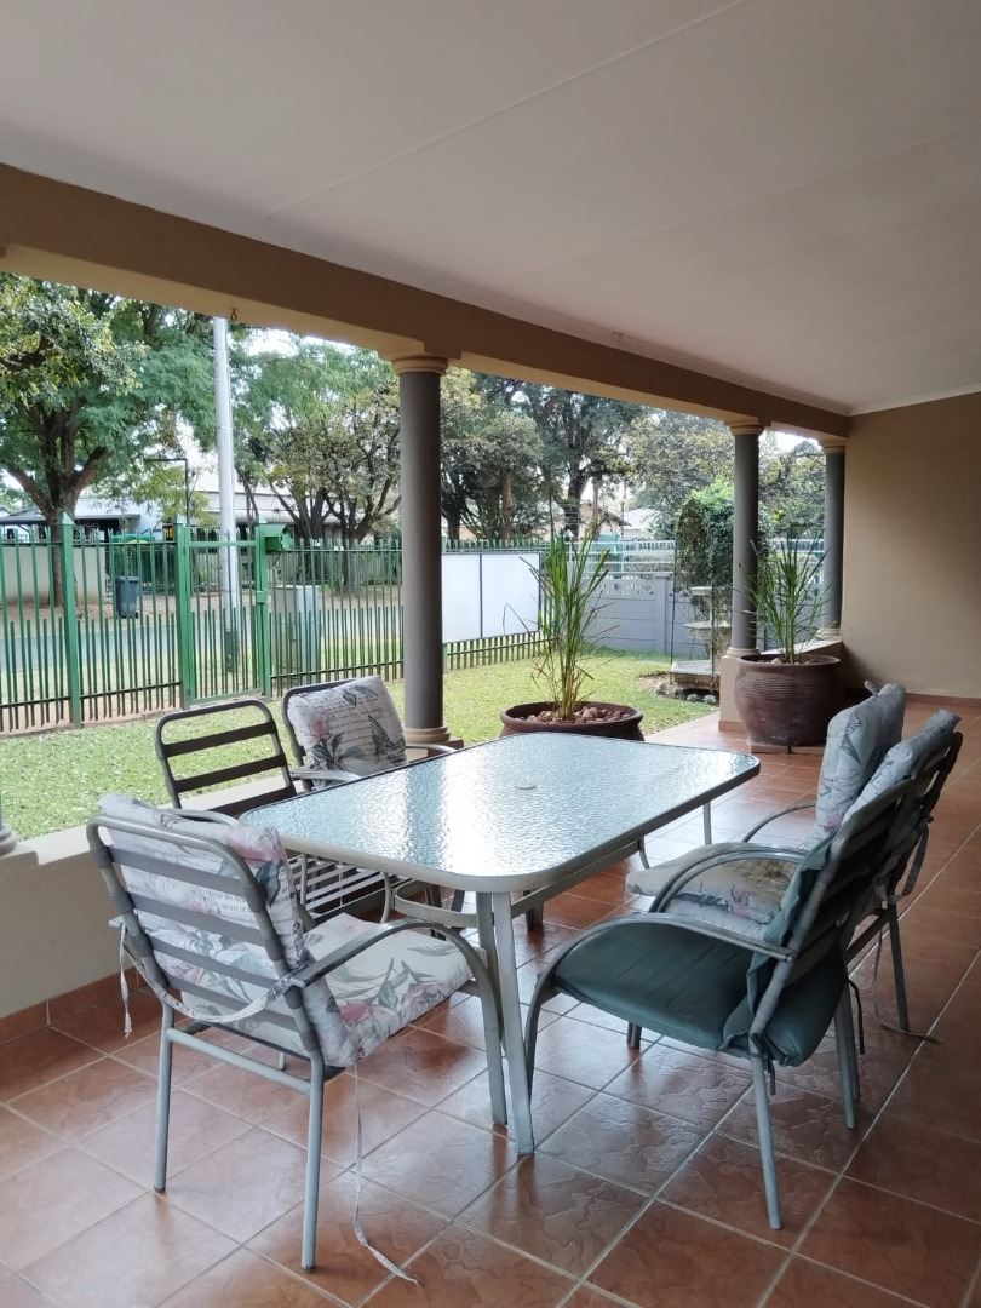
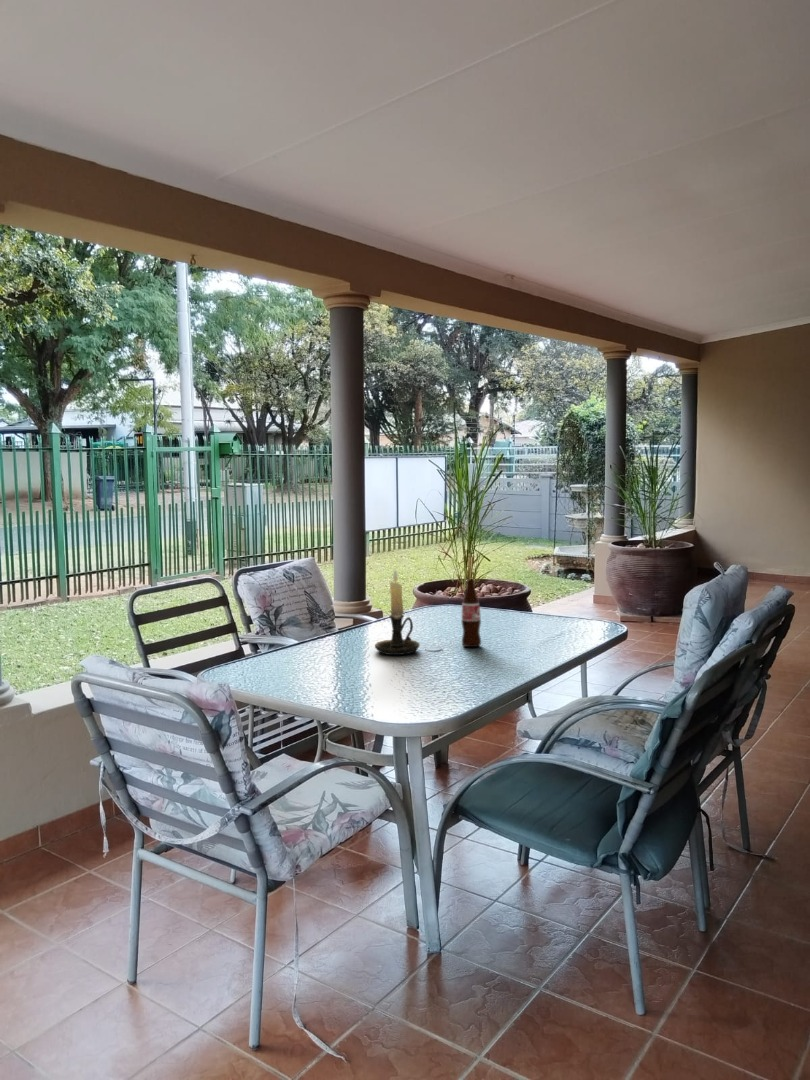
+ bottle [460,578,482,648]
+ candle holder [374,568,420,656]
